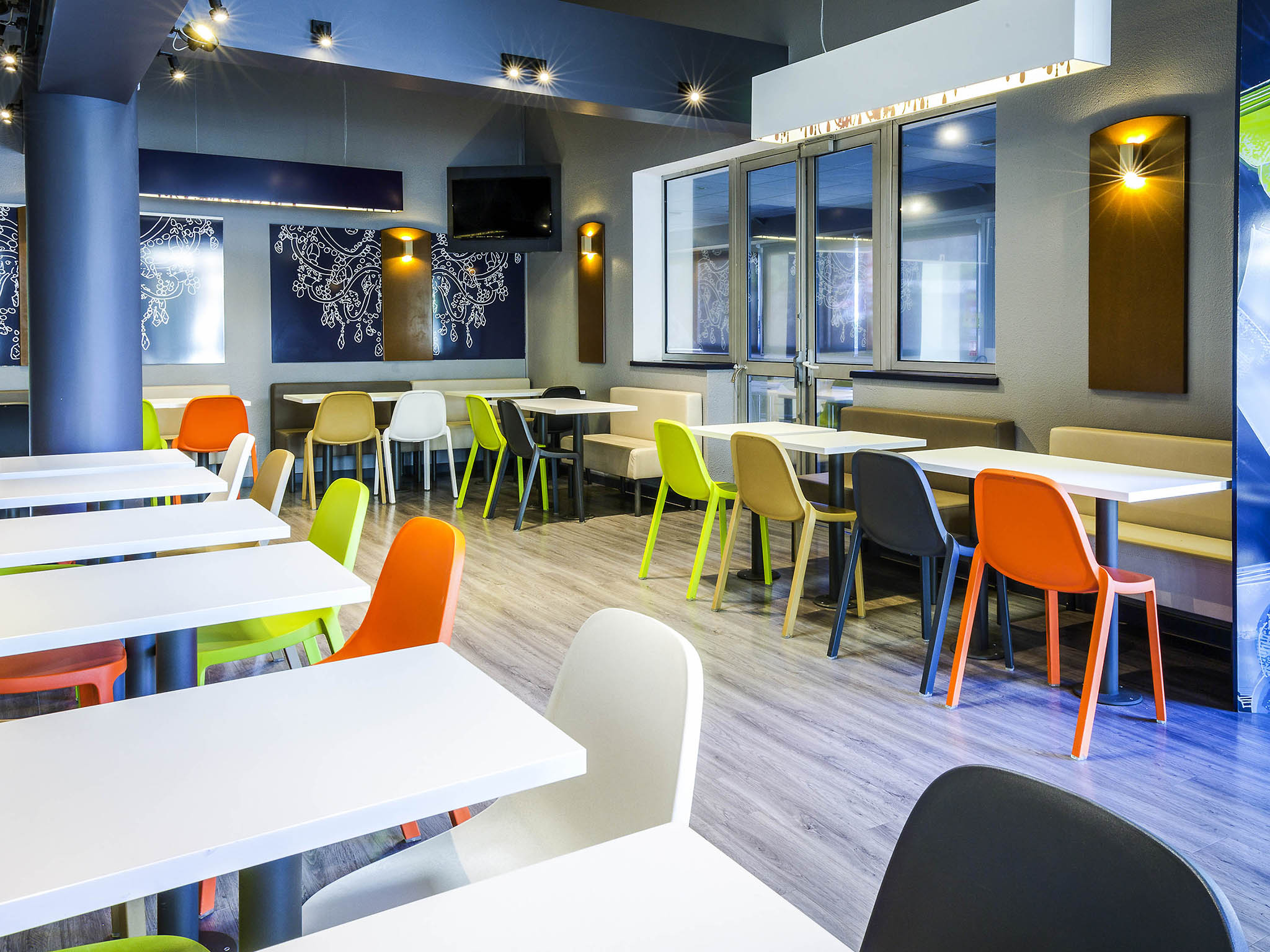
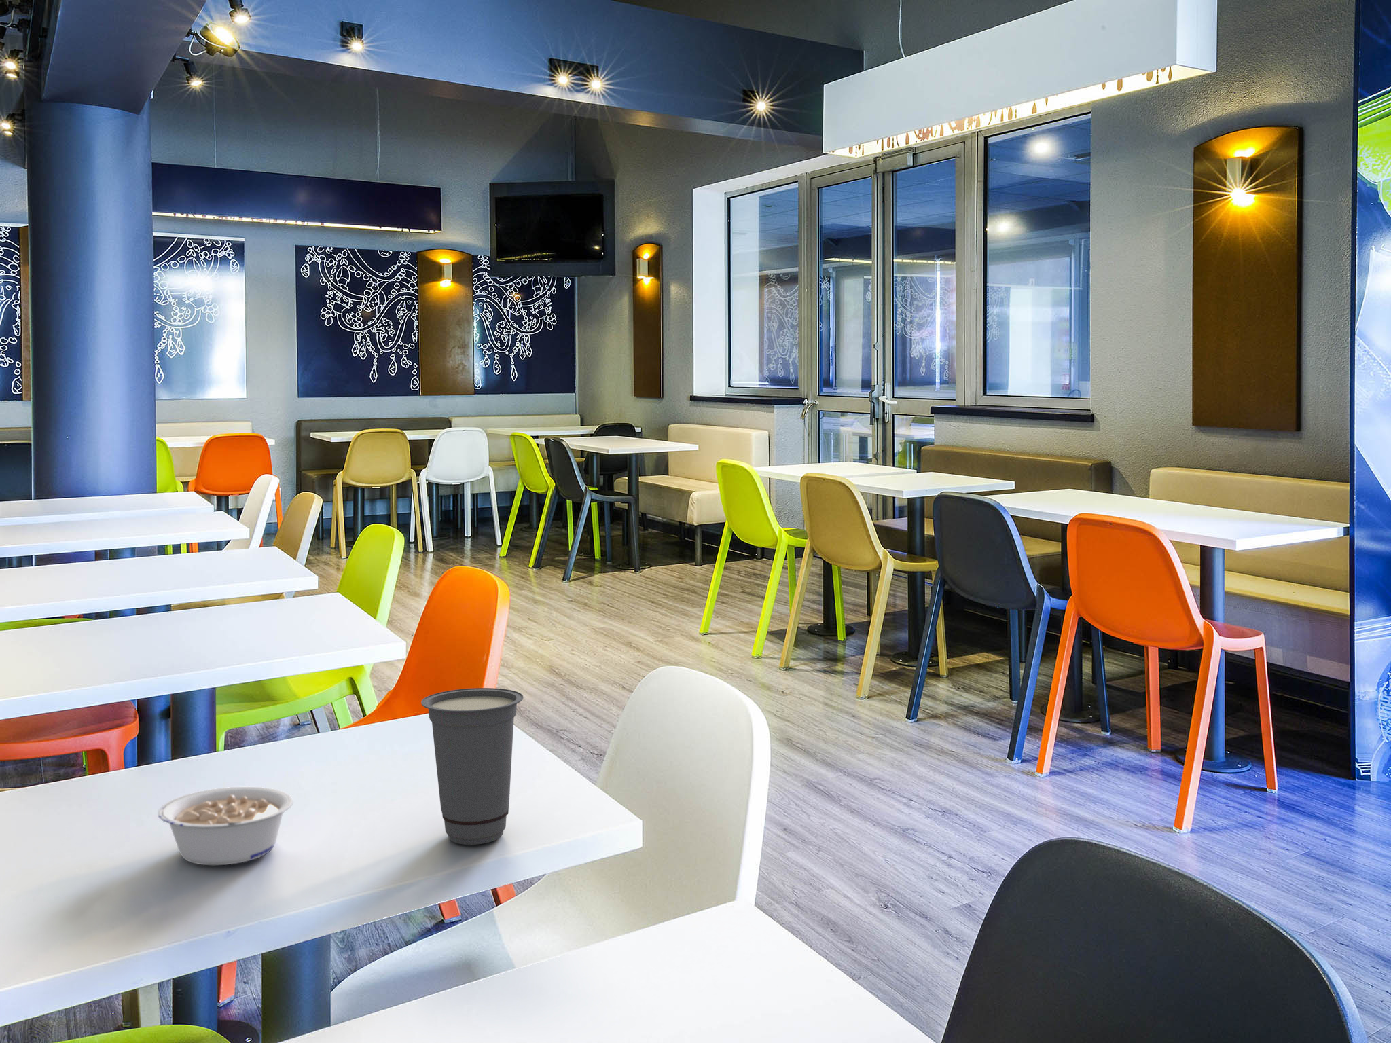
+ cup [421,687,524,846]
+ legume [158,786,295,866]
